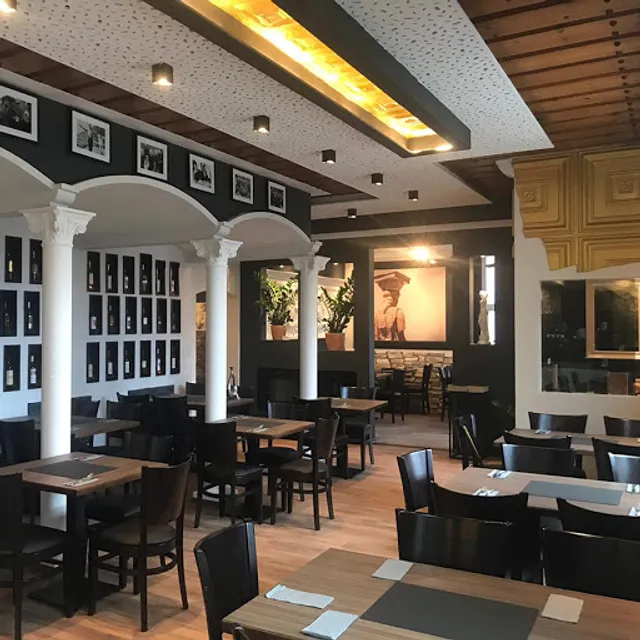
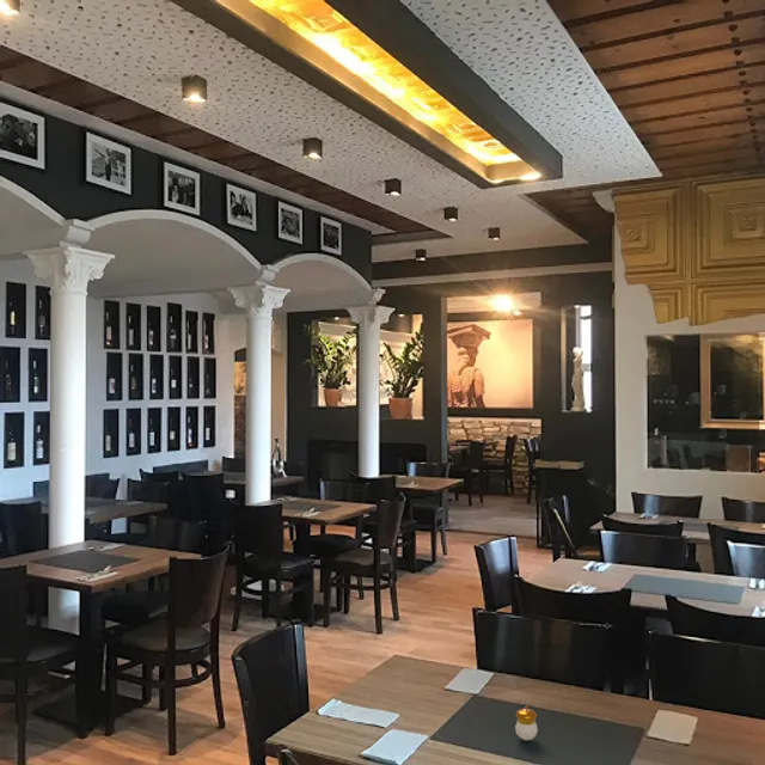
+ candle [514,705,539,741]
